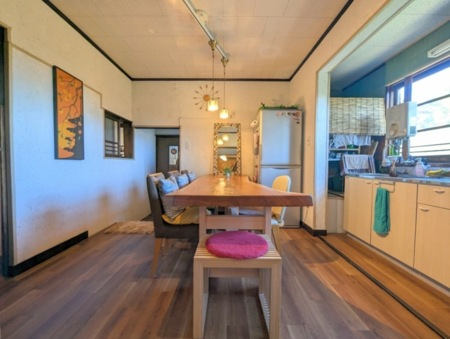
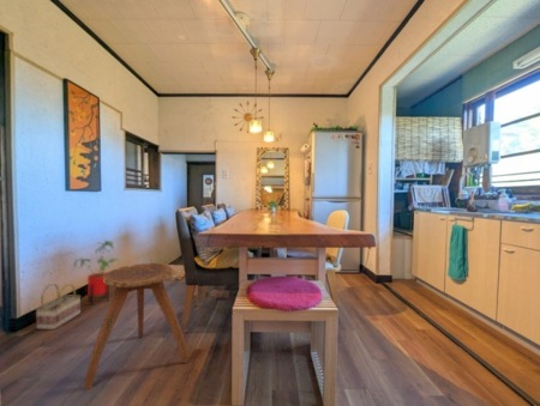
+ stool [83,262,190,392]
+ house plant [73,240,120,307]
+ basket [35,283,82,331]
